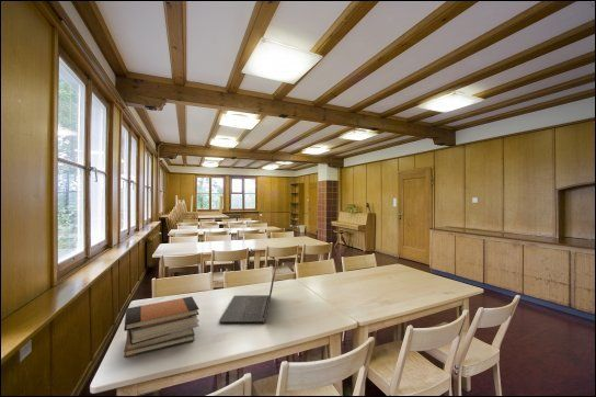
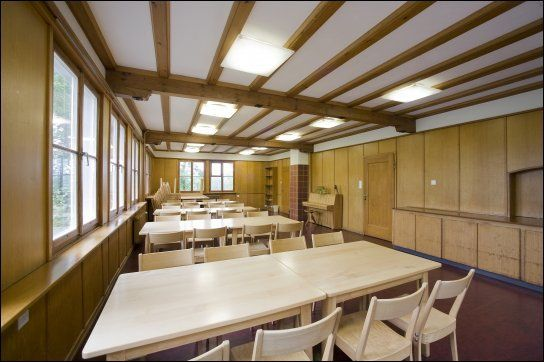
- book stack [123,295,200,359]
- laptop [218,260,278,324]
